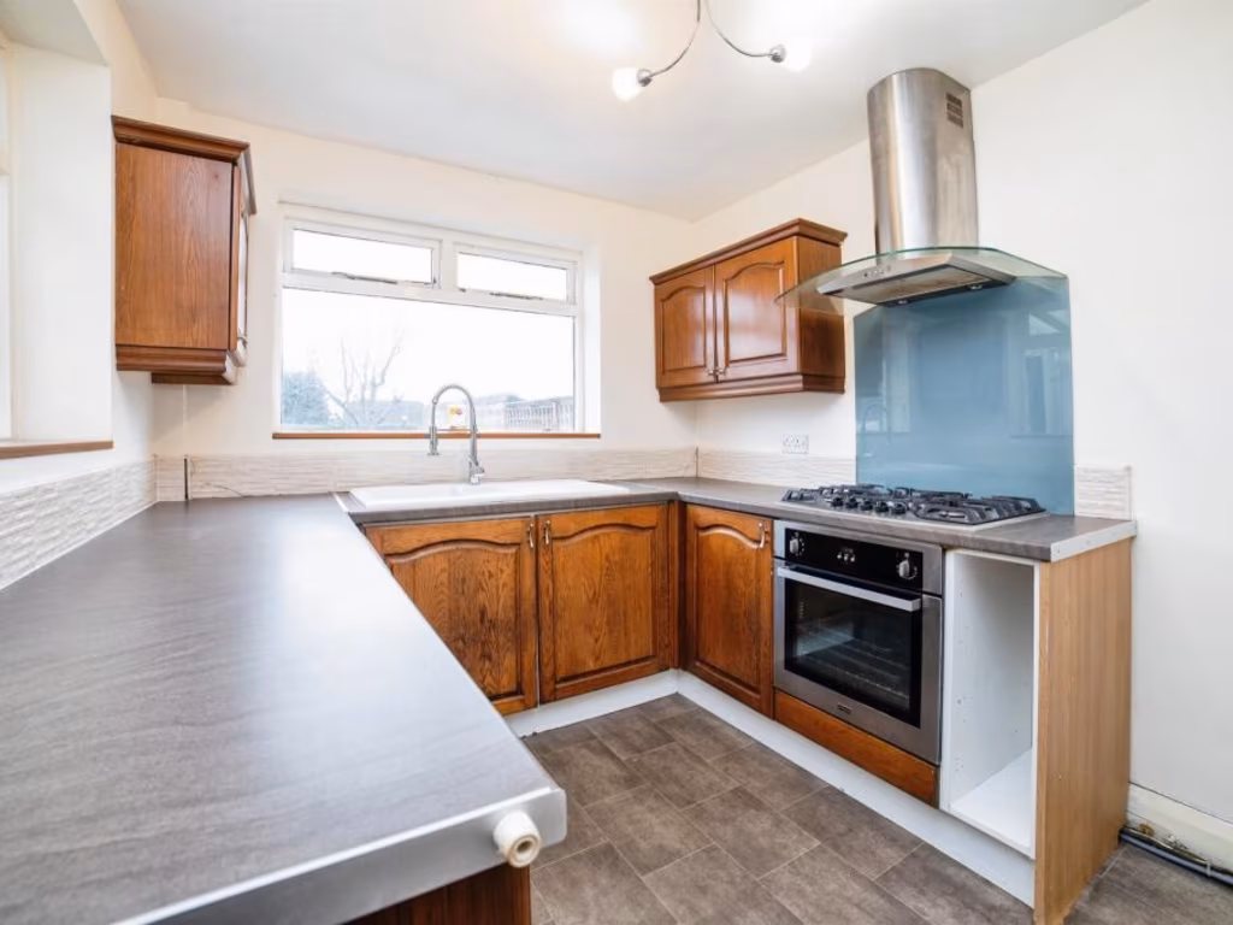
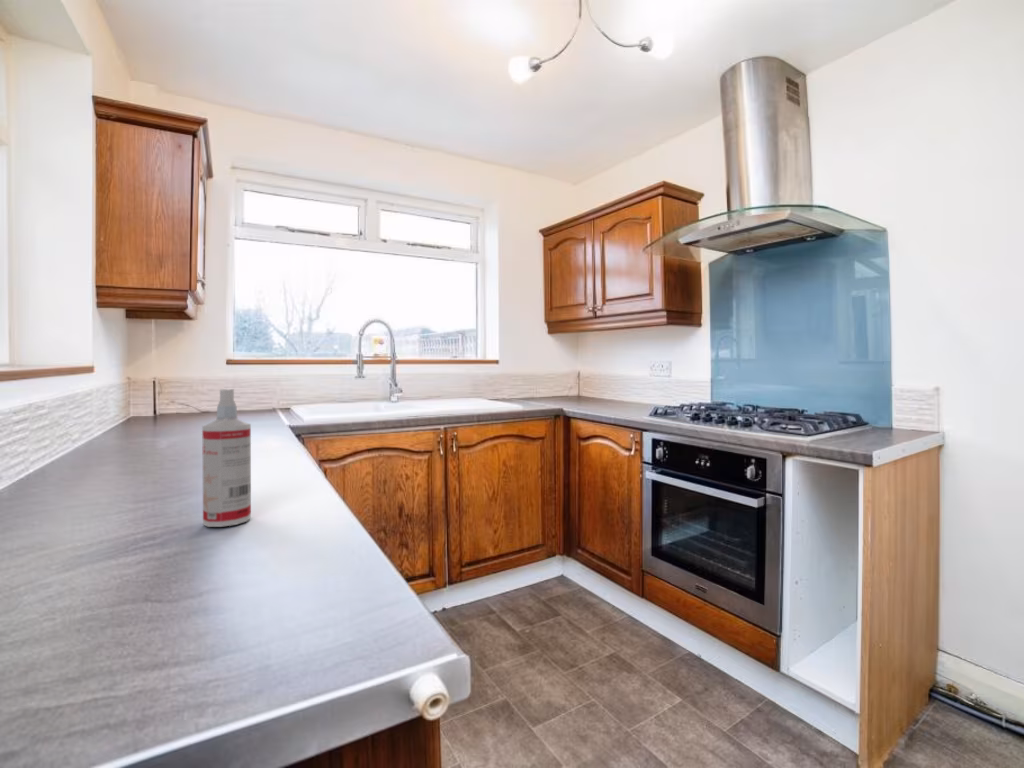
+ spray bottle [201,388,252,528]
